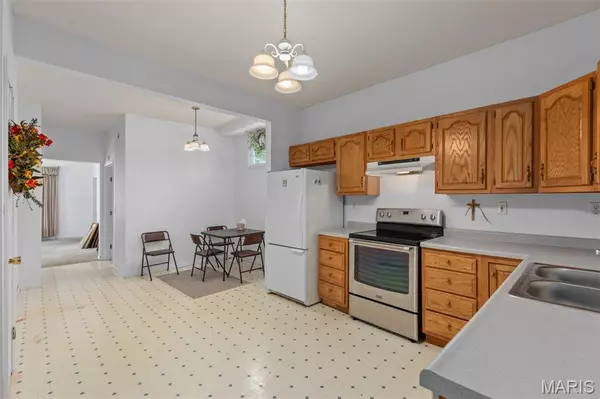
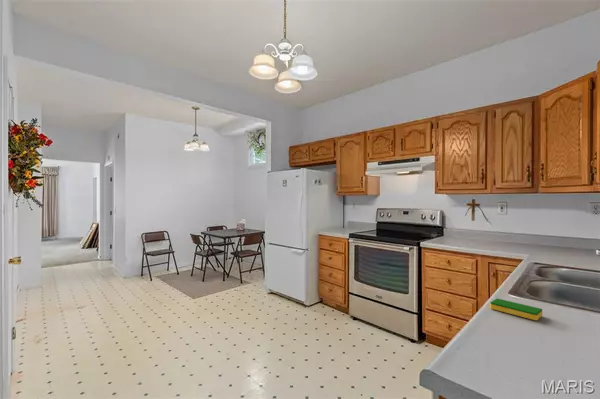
+ dish sponge [489,298,543,321]
